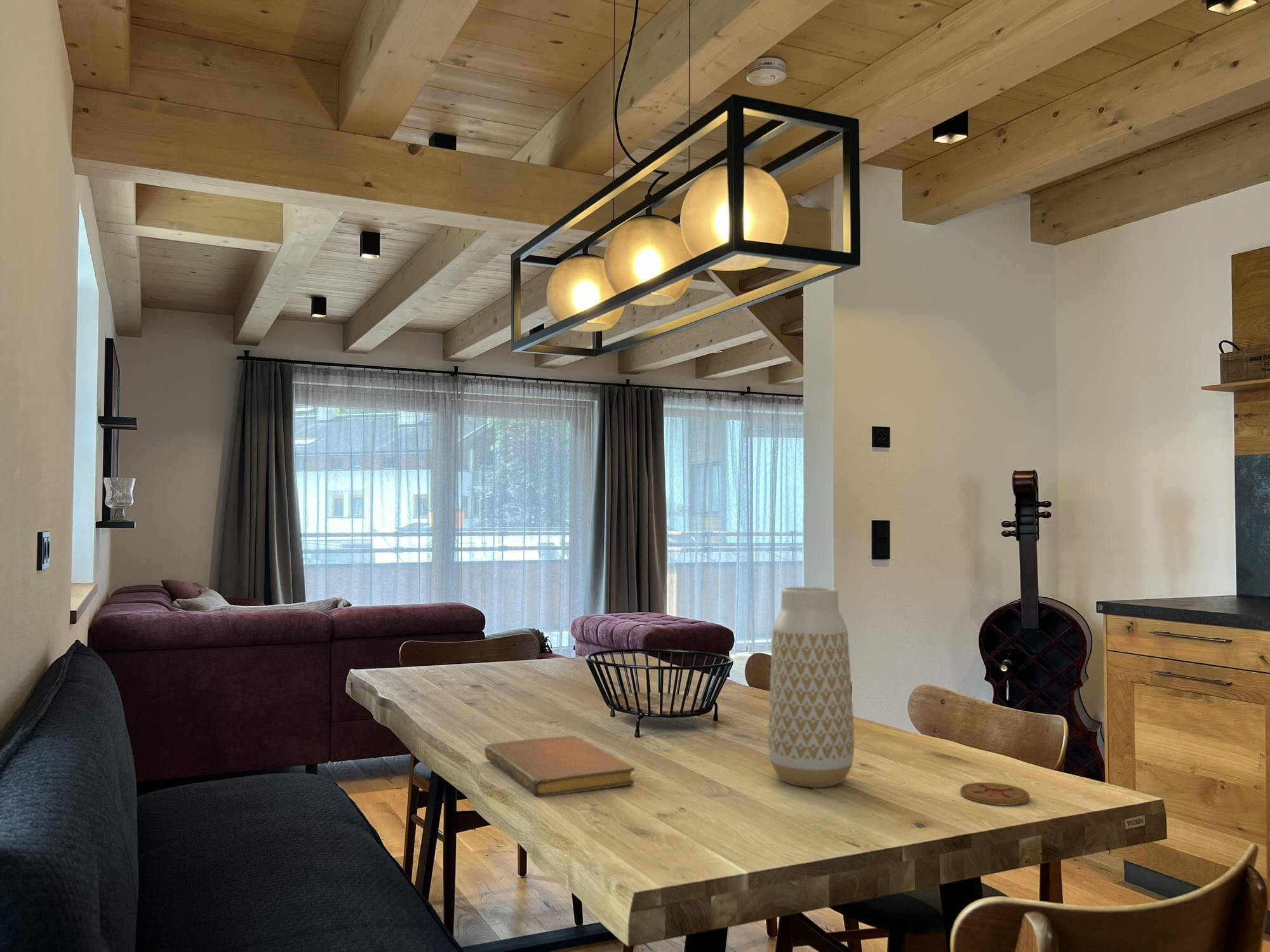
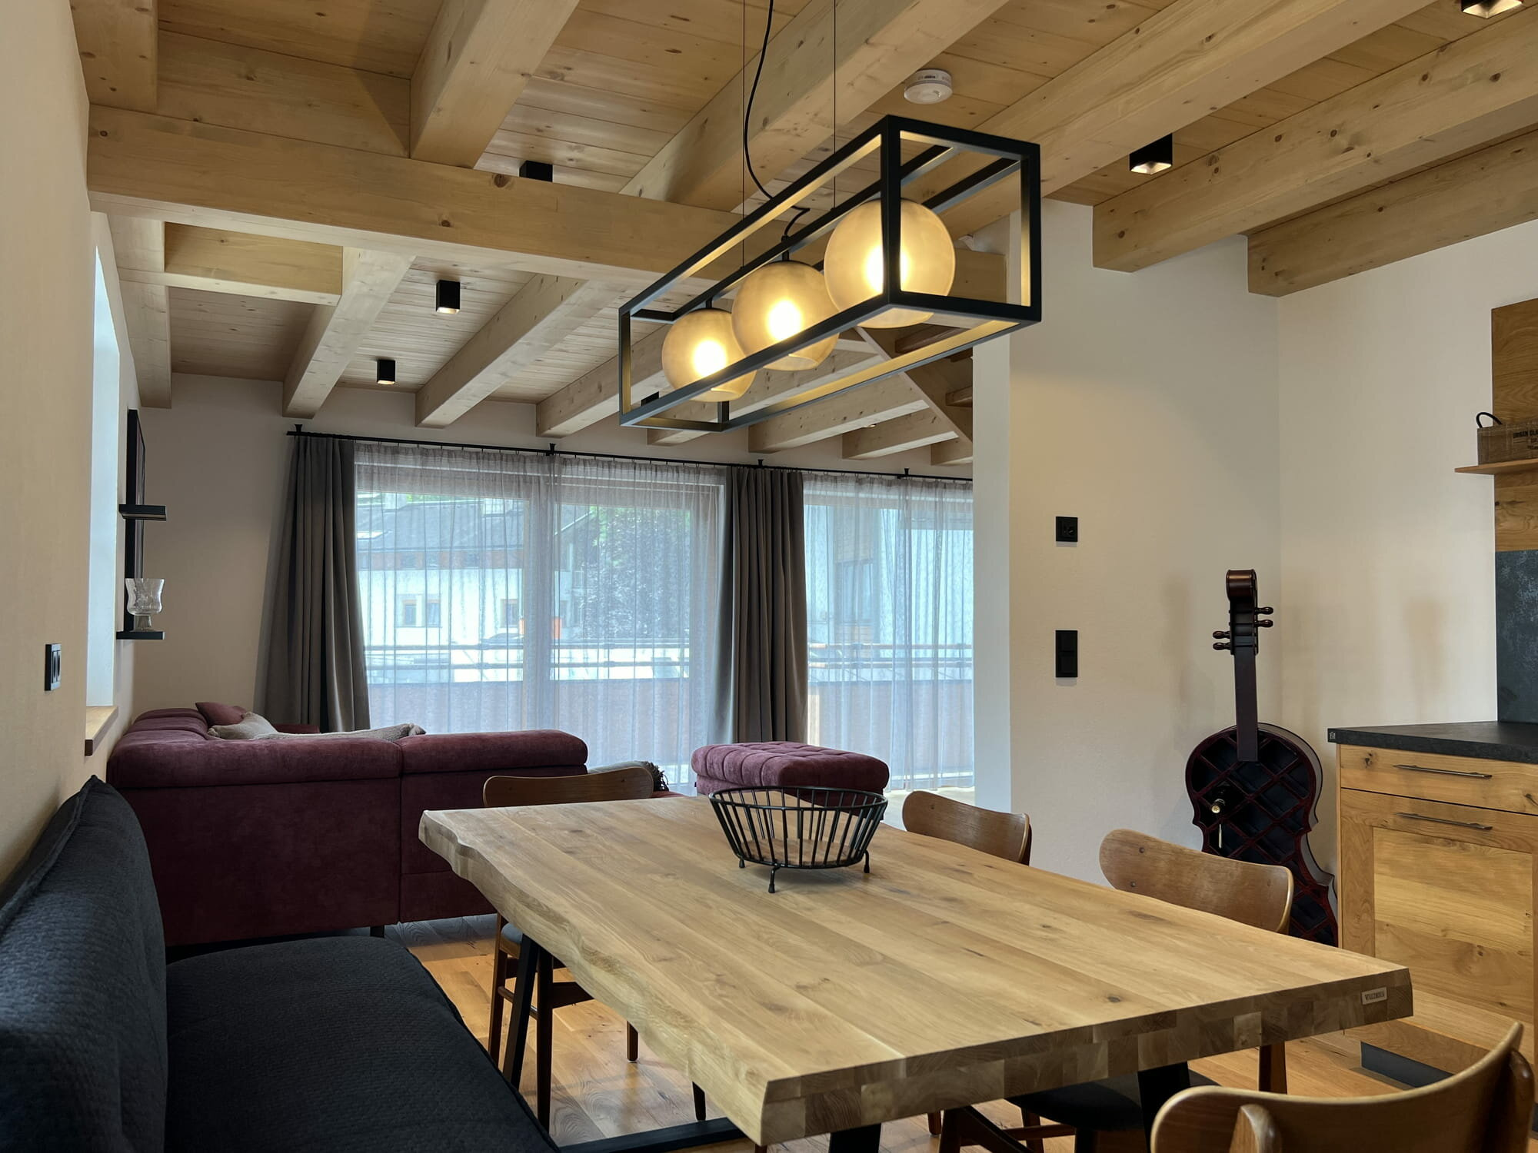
- notebook [484,735,635,798]
- vase [767,586,855,788]
- coaster [959,782,1031,806]
